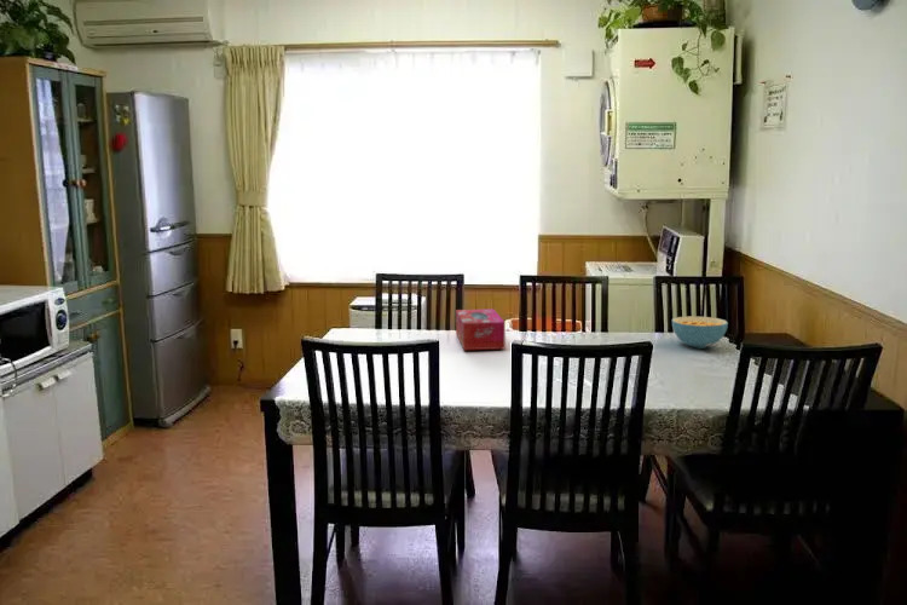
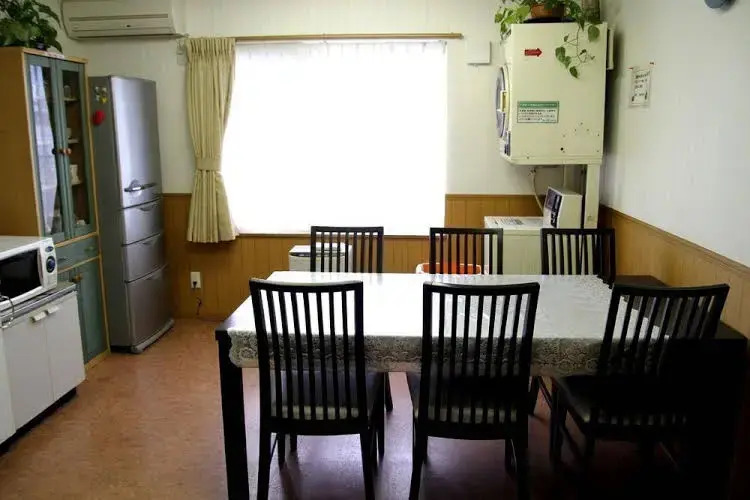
- tissue box [455,307,507,351]
- cereal bowl [671,316,729,350]
